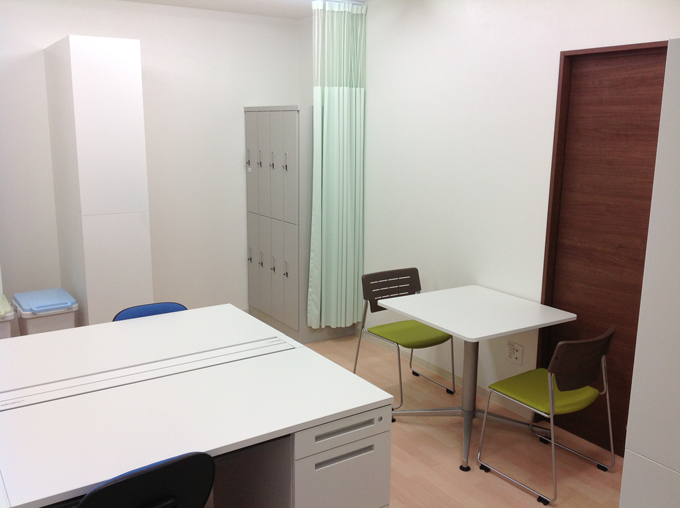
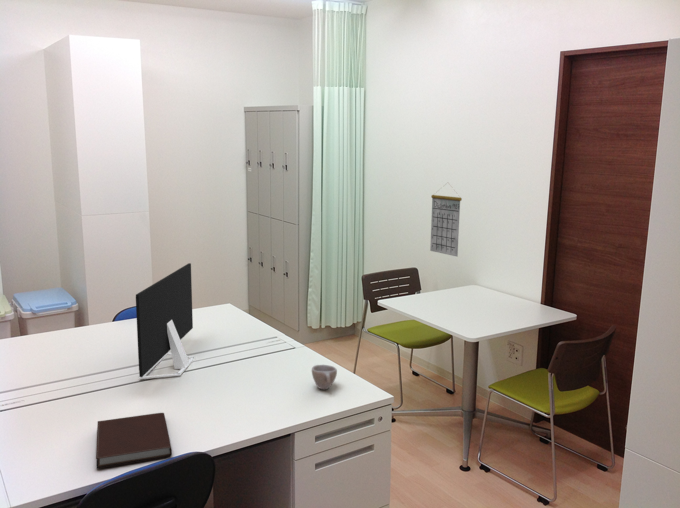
+ cup [311,364,338,390]
+ notebook [95,412,173,470]
+ calendar [429,182,463,258]
+ monitor [135,262,196,380]
